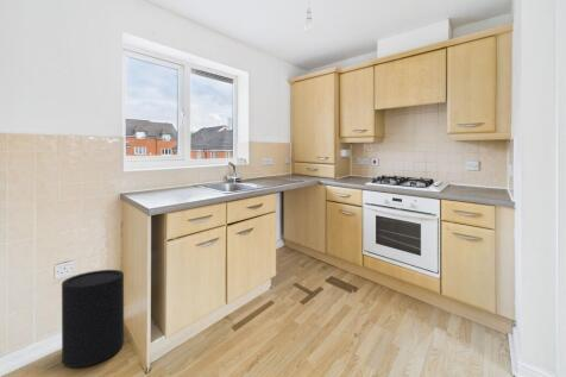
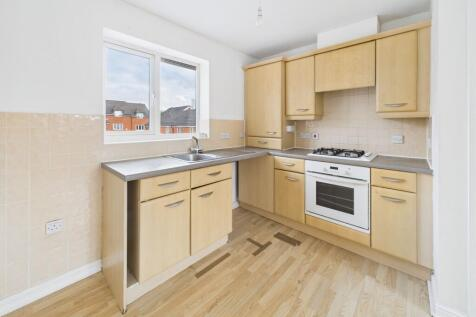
- waste bin [61,269,125,369]
